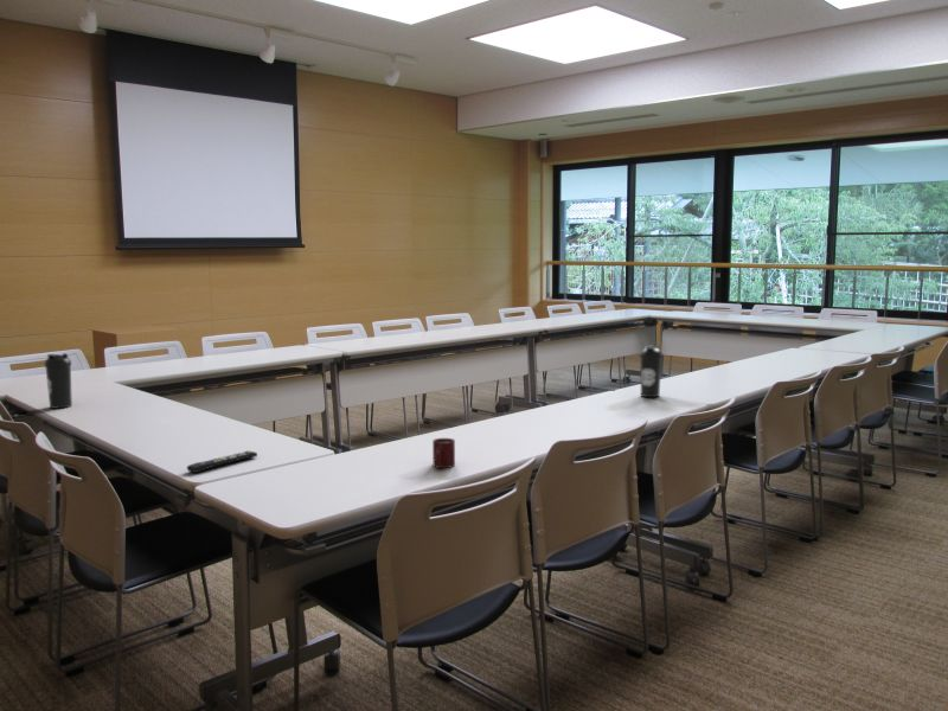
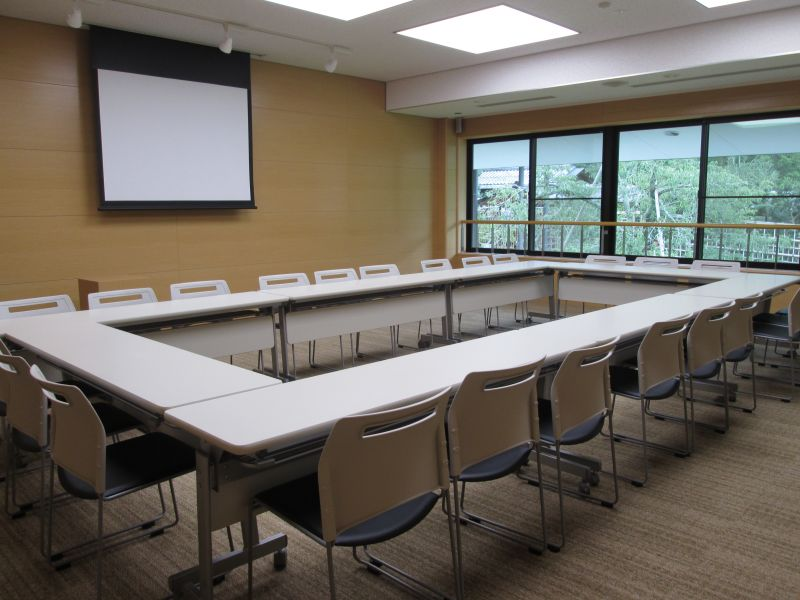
- remote control [186,450,258,474]
- cup [431,437,456,469]
- water bottle [43,352,73,410]
- water bottle [639,345,664,398]
